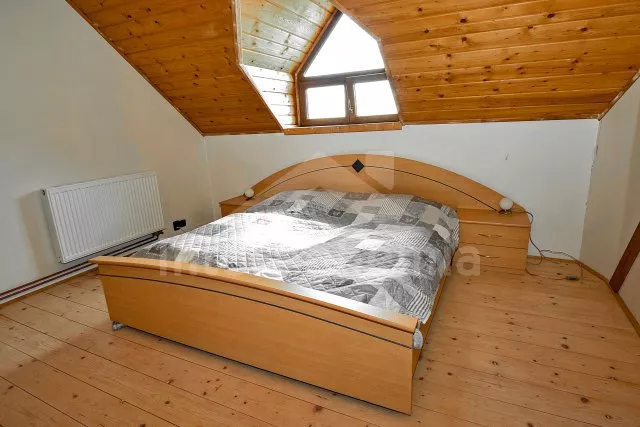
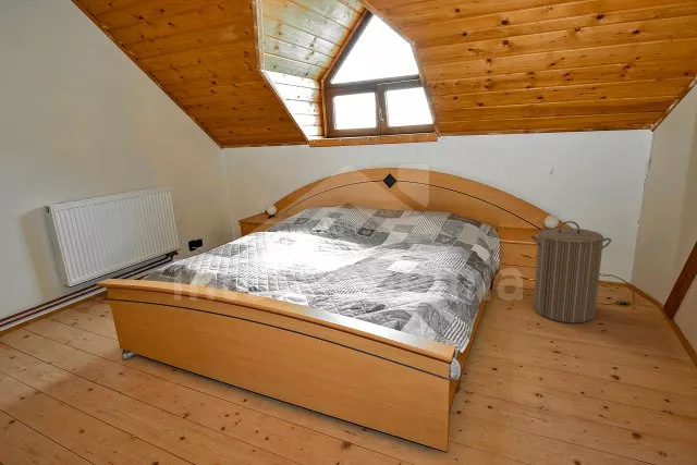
+ laundry hamper [529,220,612,323]
